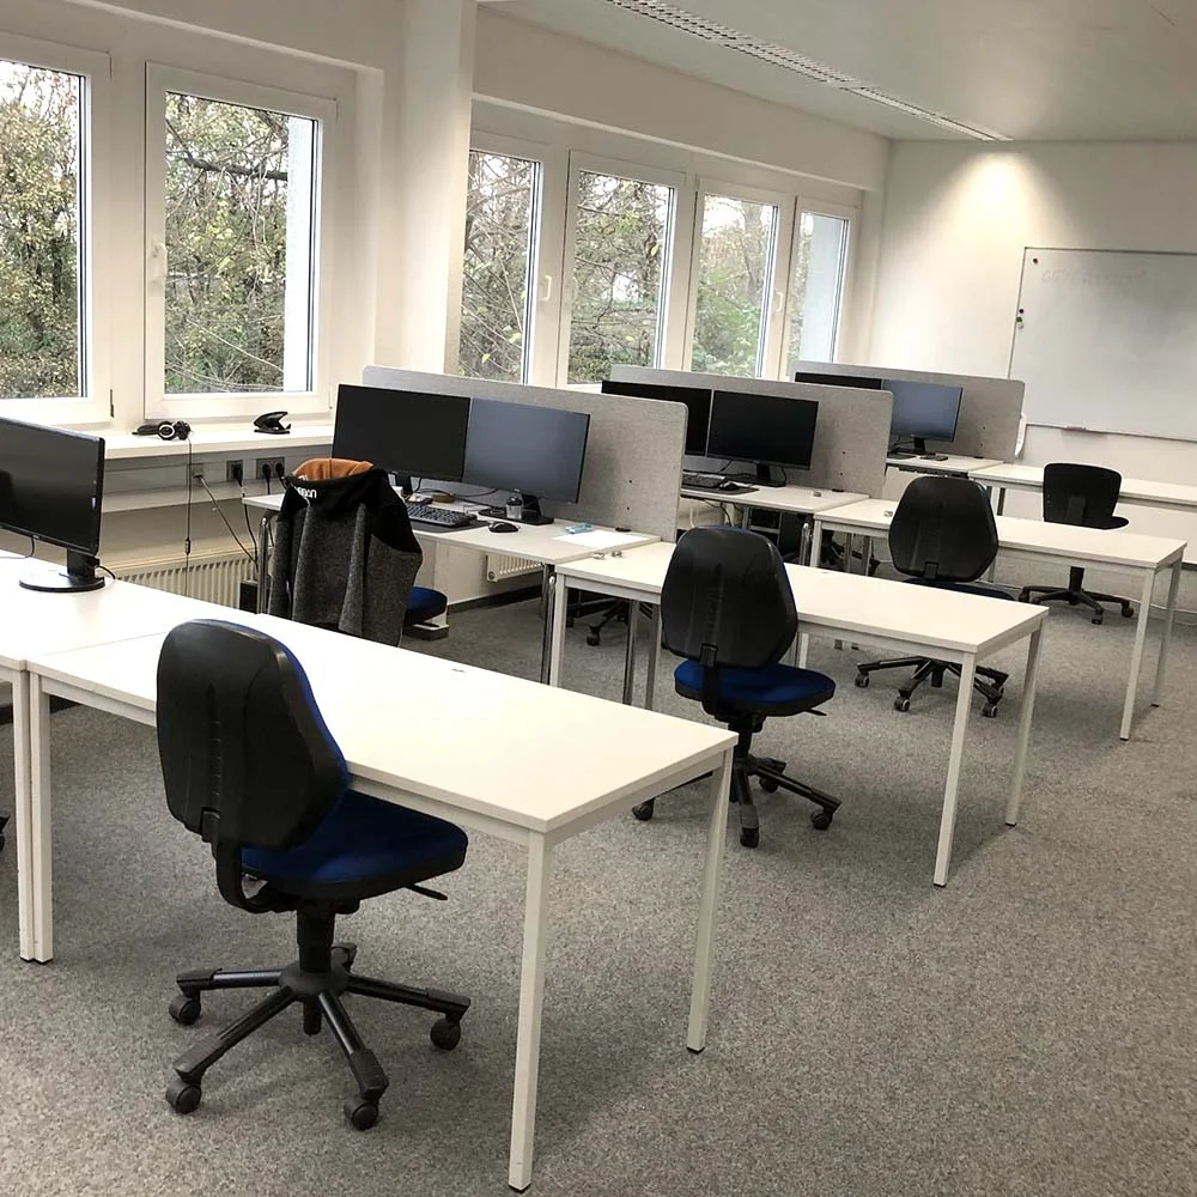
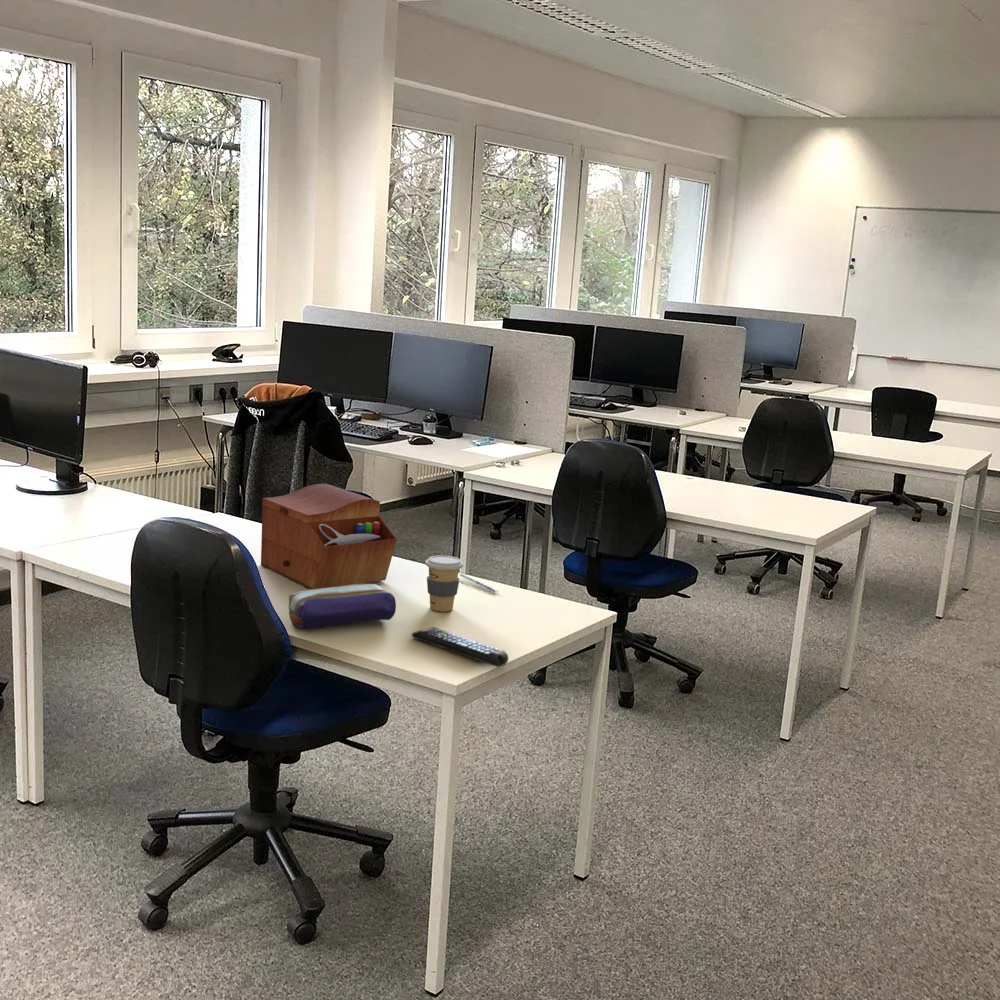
+ pencil case [288,583,397,630]
+ pen [459,573,500,593]
+ coffee cup [424,555,464,612]
+ remote control [411,626,510,668]
+ sewing box [260,483,398,590]
